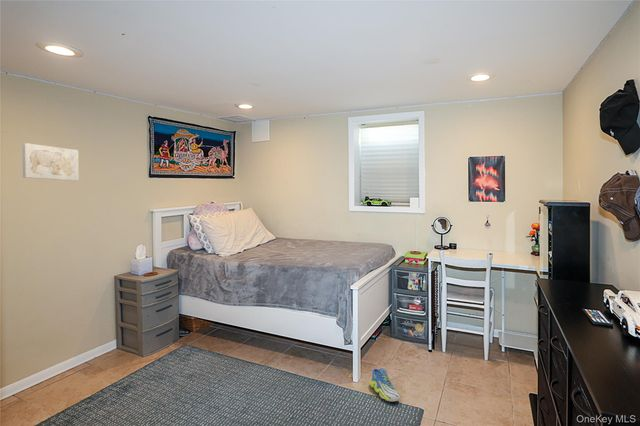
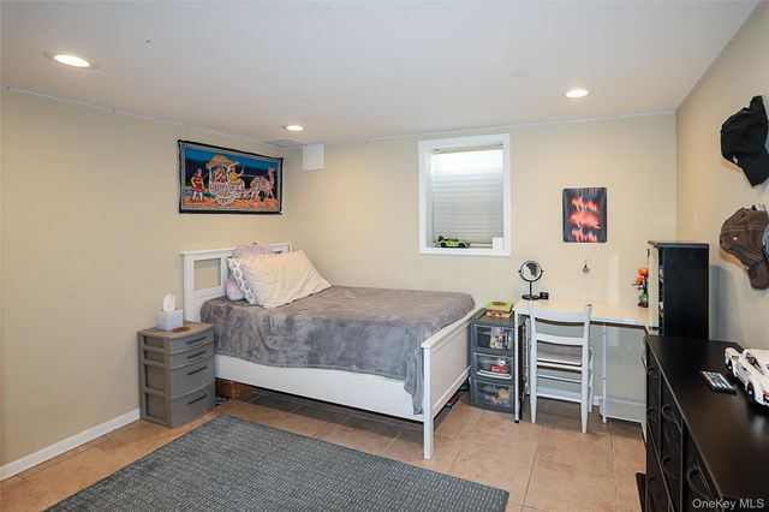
- wall art [21,142,80,182]
- sneaker [369,367,401,403]
